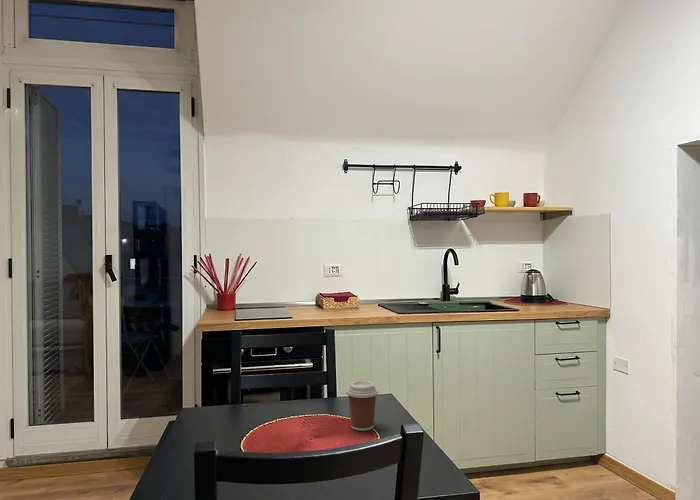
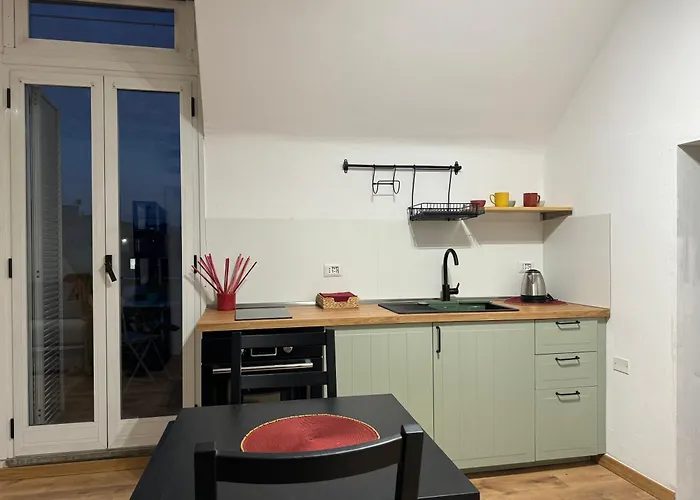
- coffee cup [345,380,379,432]
